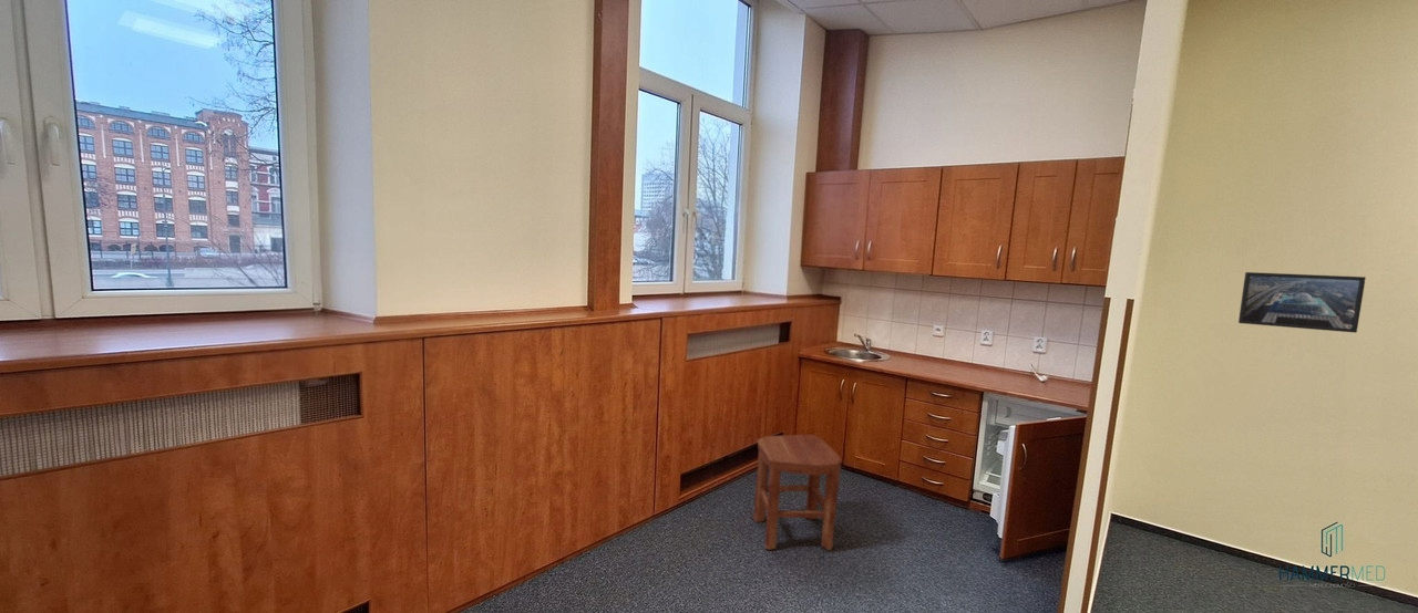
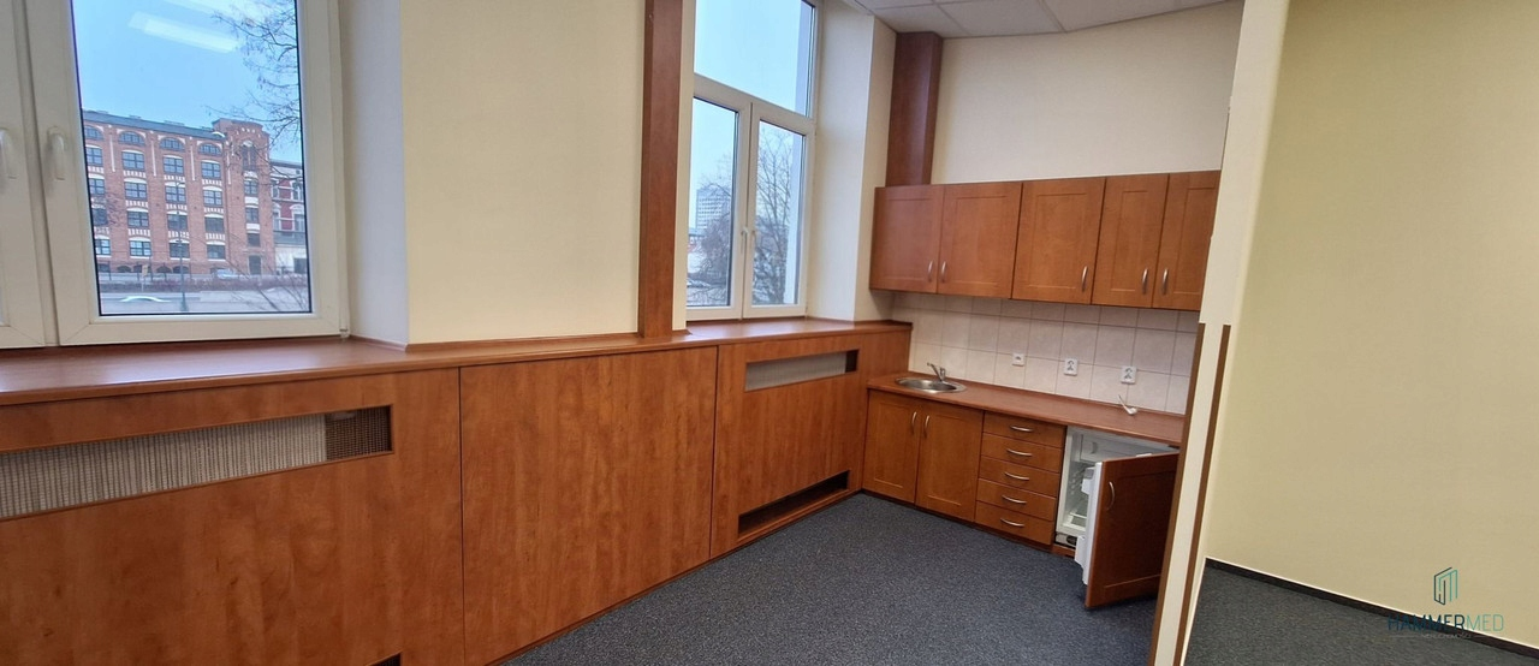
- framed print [1237,271,1367,334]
- stool [752,434,842,551]
